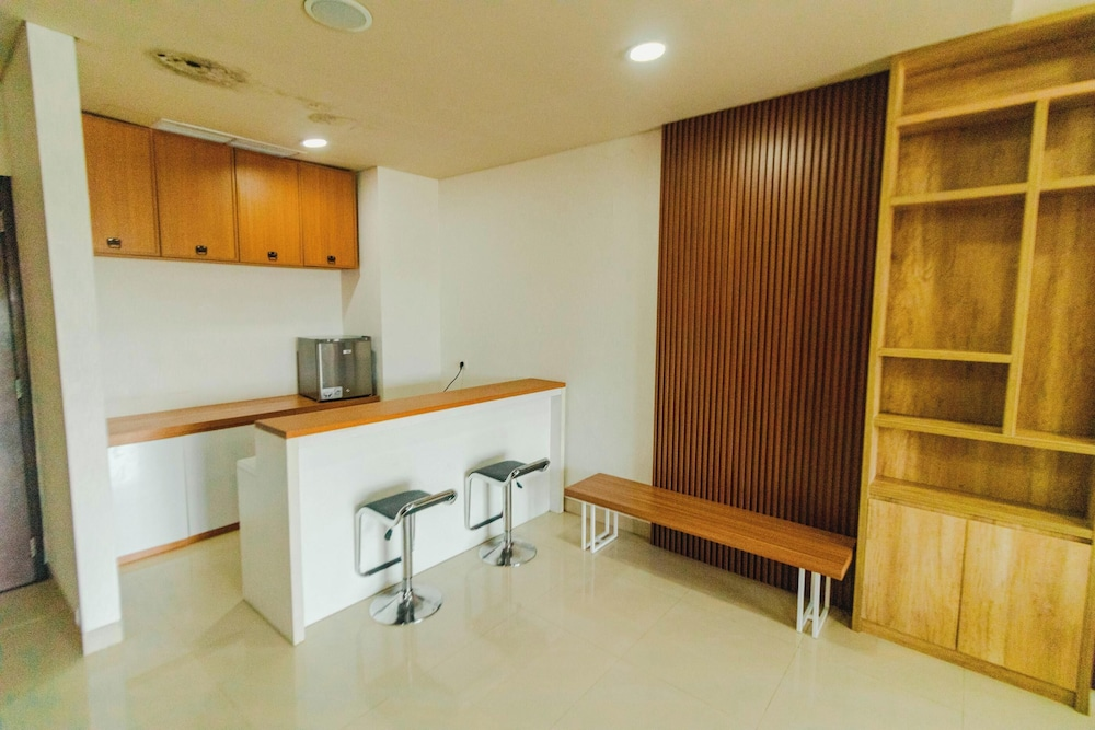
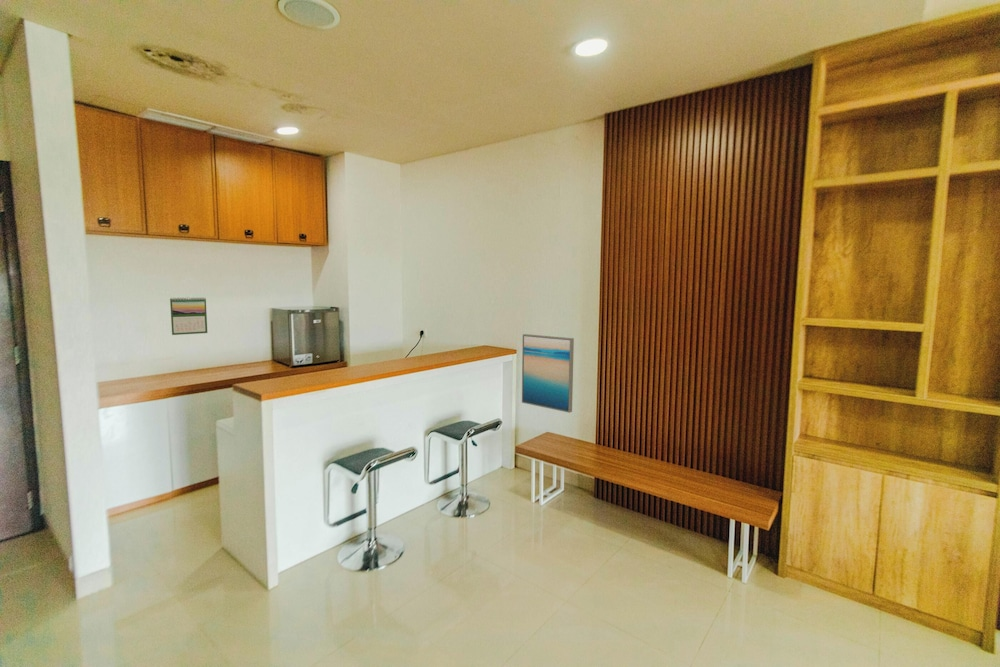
+ calendar [169,296,208,336]
+ wall art [521,333,575,414]
